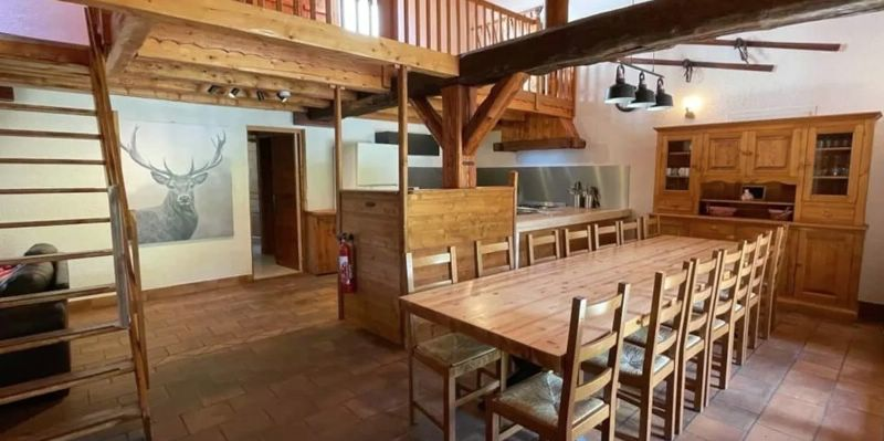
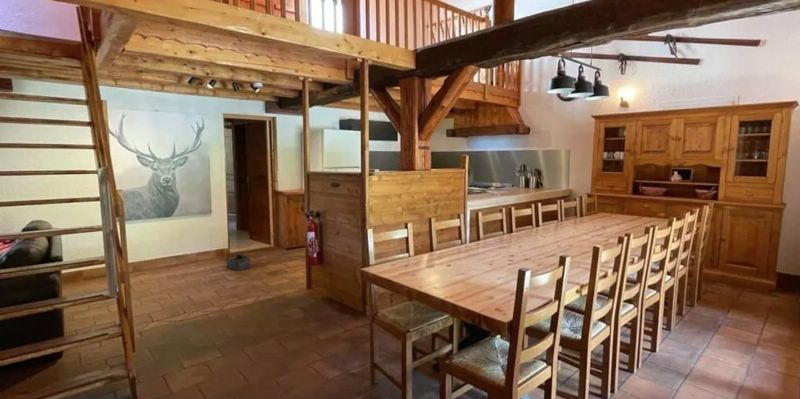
+ storage bin [226,253,251,271]
